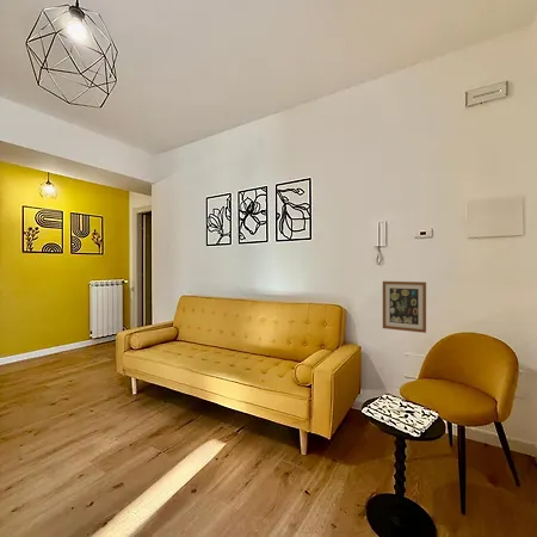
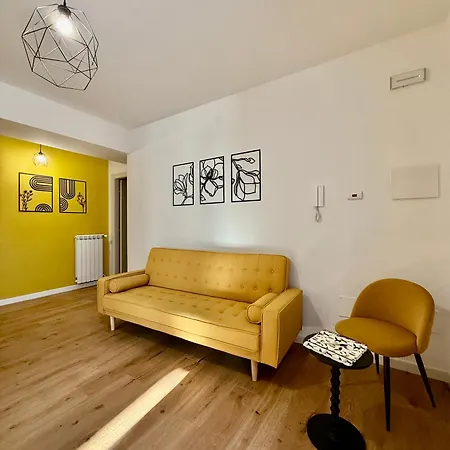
- wall art [382,280,427,334]
